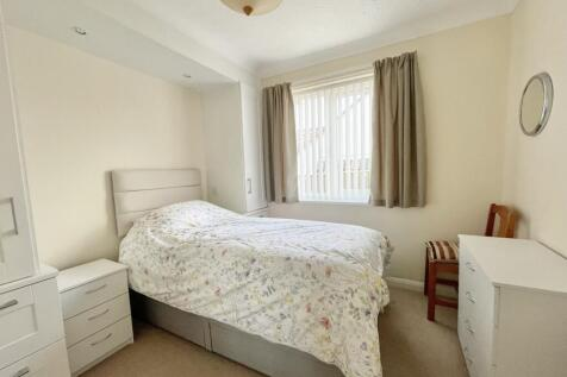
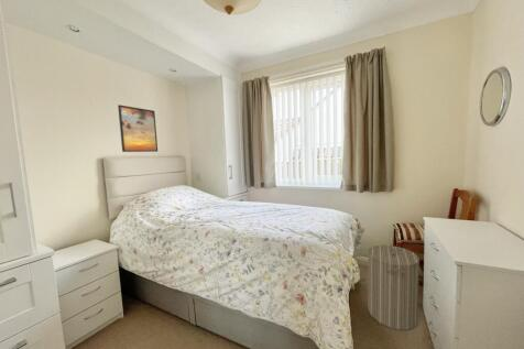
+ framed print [117,103,159,153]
+ laundry hamper [367,242,421,331]
